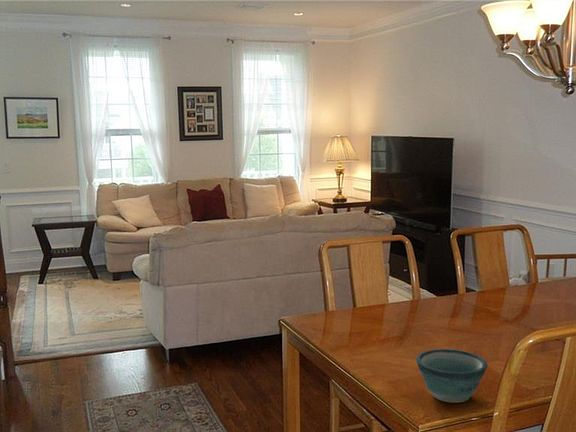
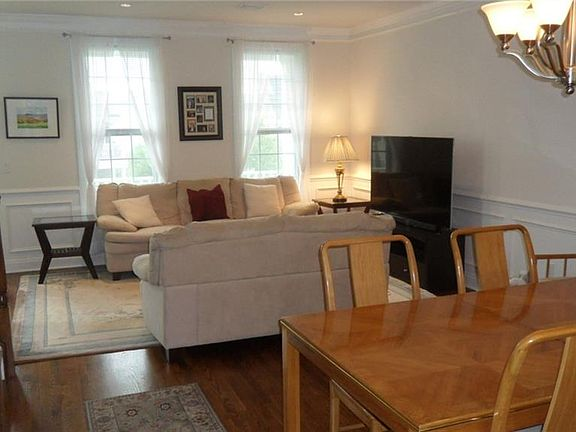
- bowl [415,348,488,404]
